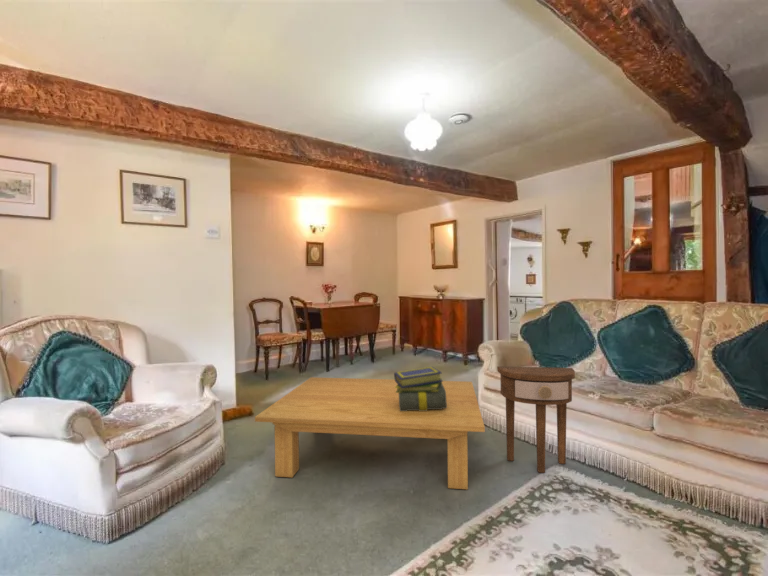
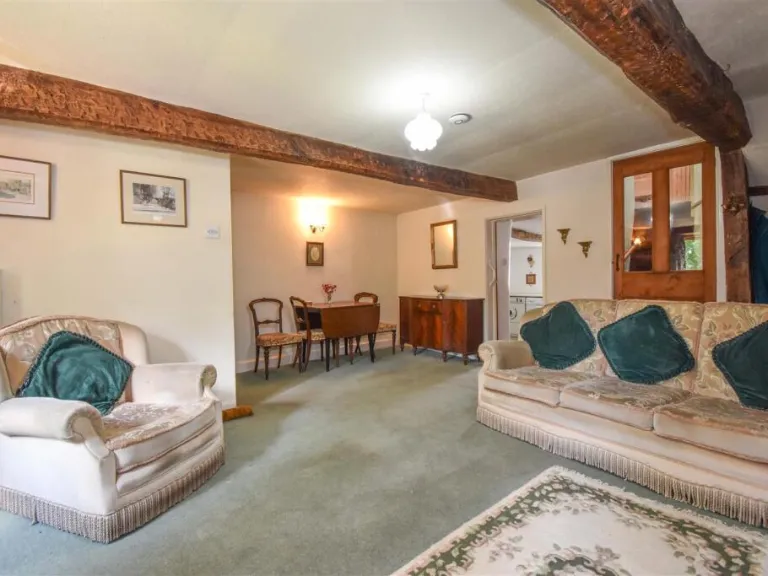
- coffee table [254,376,486,490]
- stack of books [393,366,447,411]
- side table [496,365,576,474]
